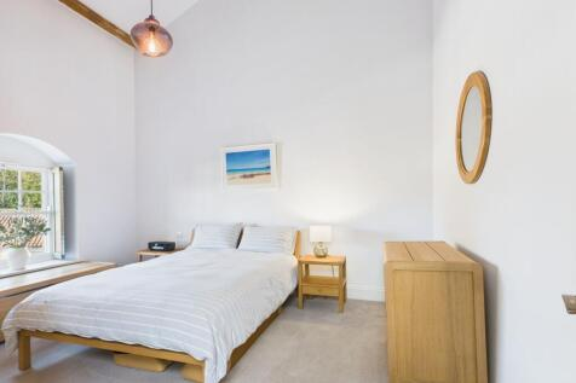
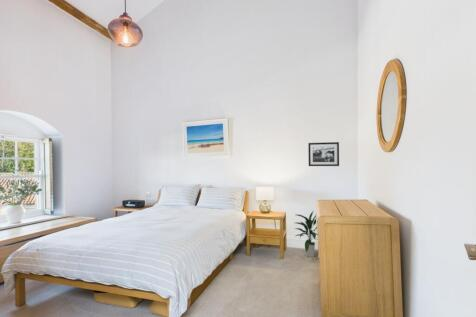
+ picture frame [307,141,340,167]
+ indoor plant [294,211,318,258]
